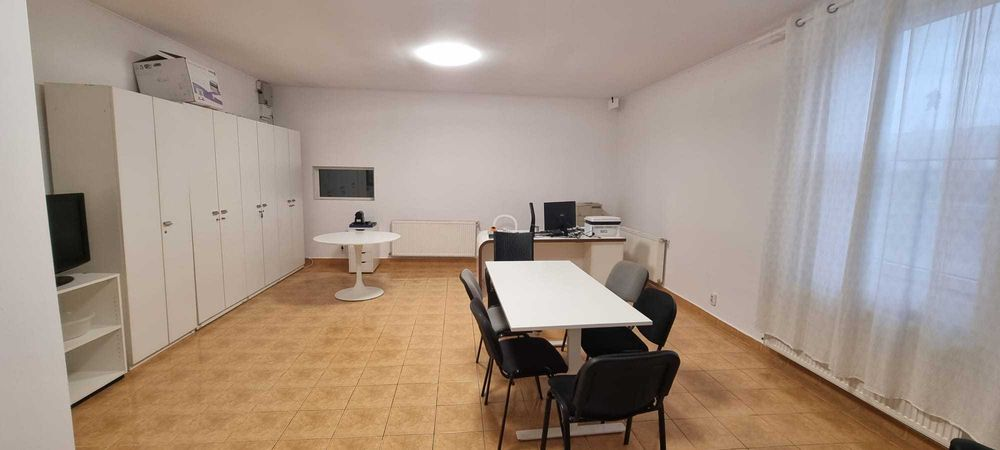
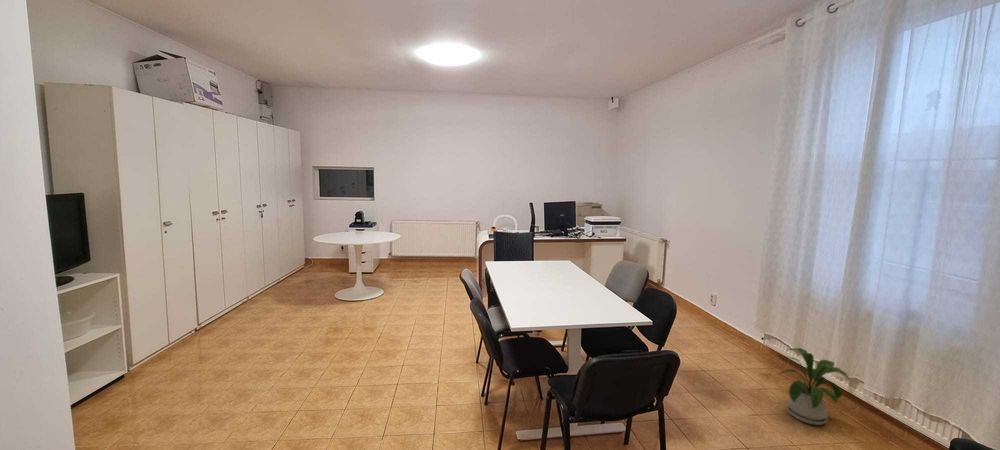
+ house plant [778,347,850,426]
